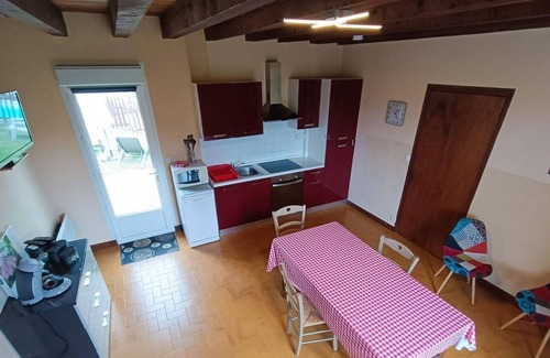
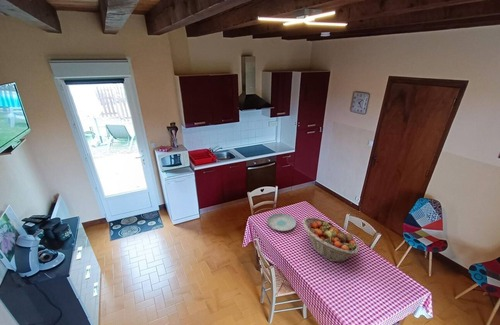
+ plate [266,213,297,232]
+ fruit basket [302,216,360,263]
